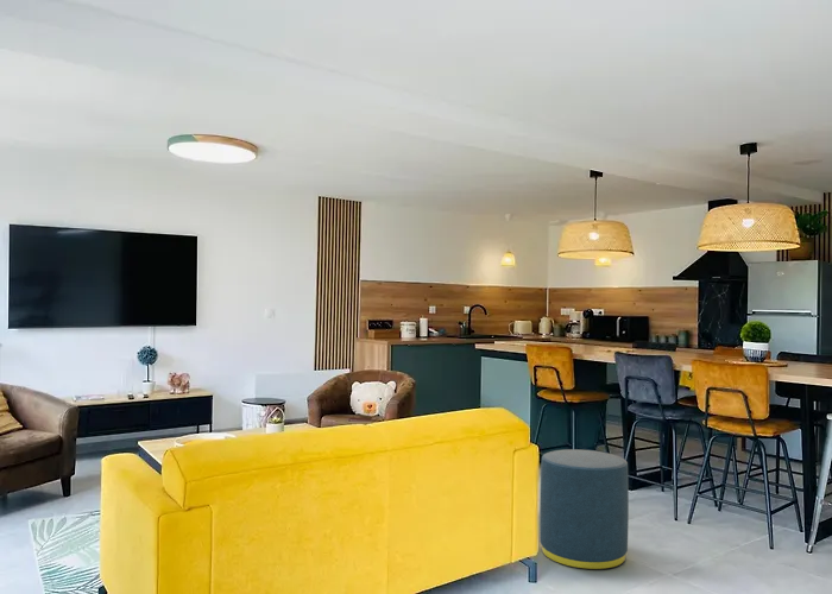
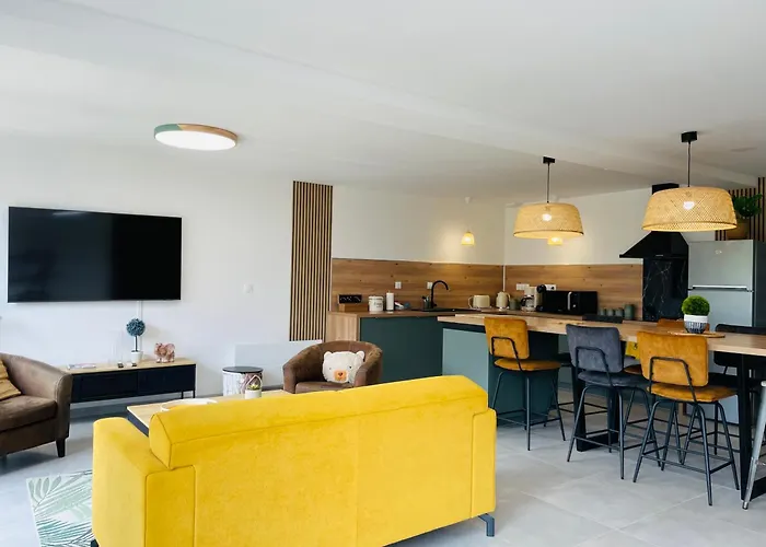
- ottoman [538,448,630,571]
